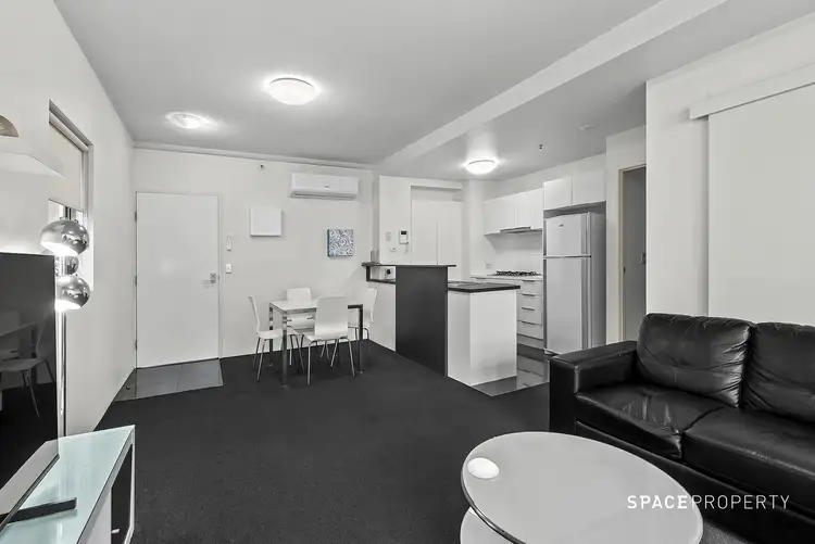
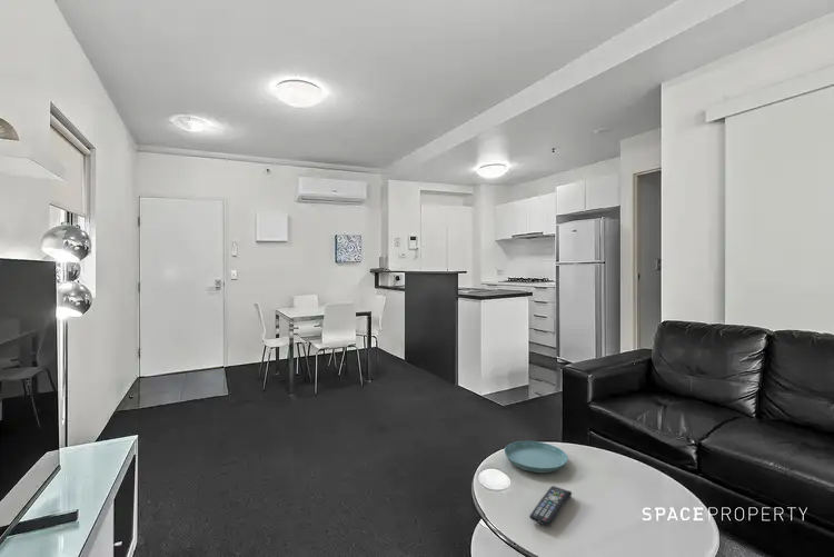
+ remote control [528,485,573,527]
+ saucer [504,440,569,474]
